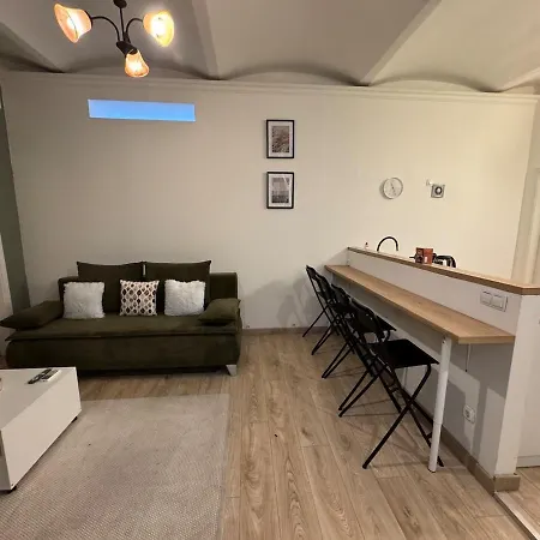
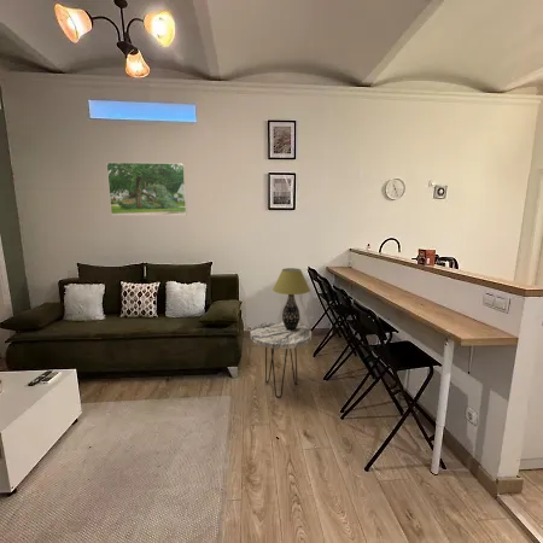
+ table lamp [272,267,311,331]
+ side table [250,320,313,399]
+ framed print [105,162,188,216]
